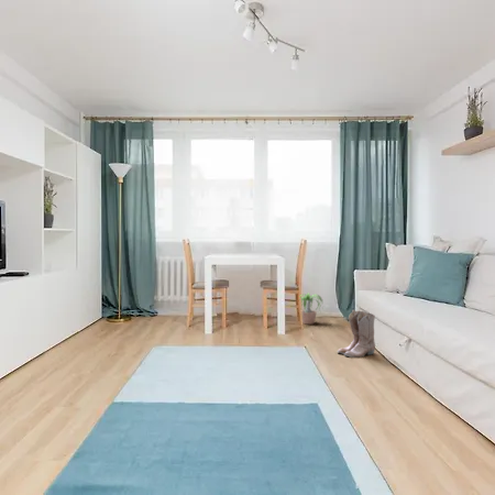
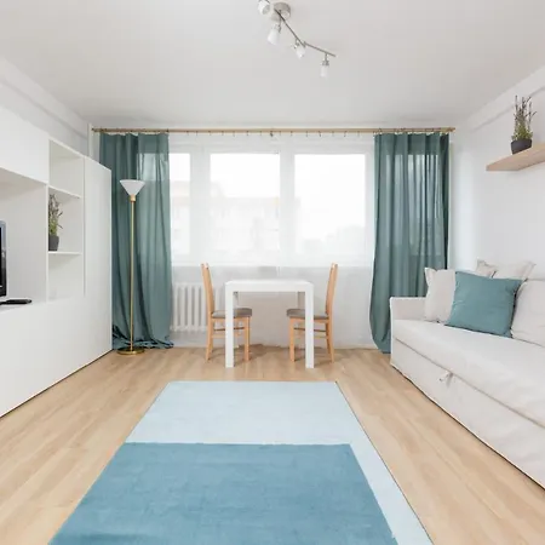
- boots [336,309,376,359]
- potted plant [294,292,327,326]
